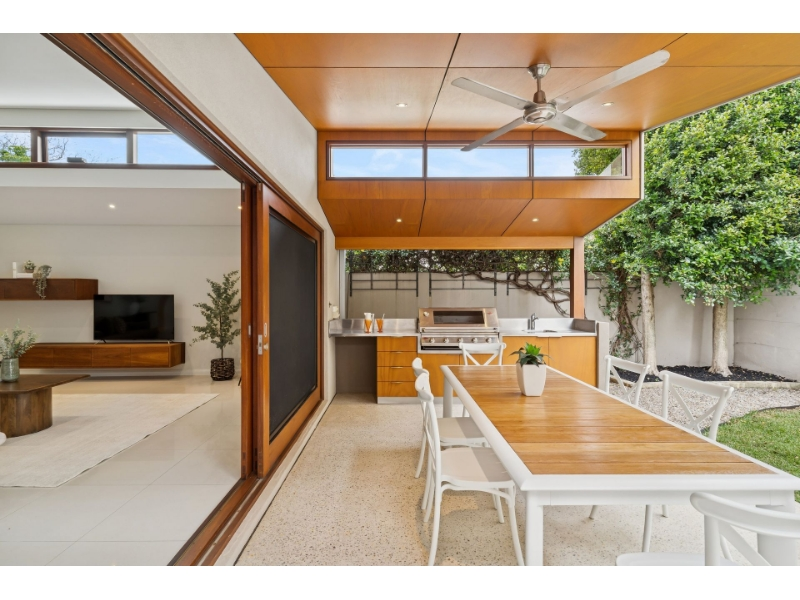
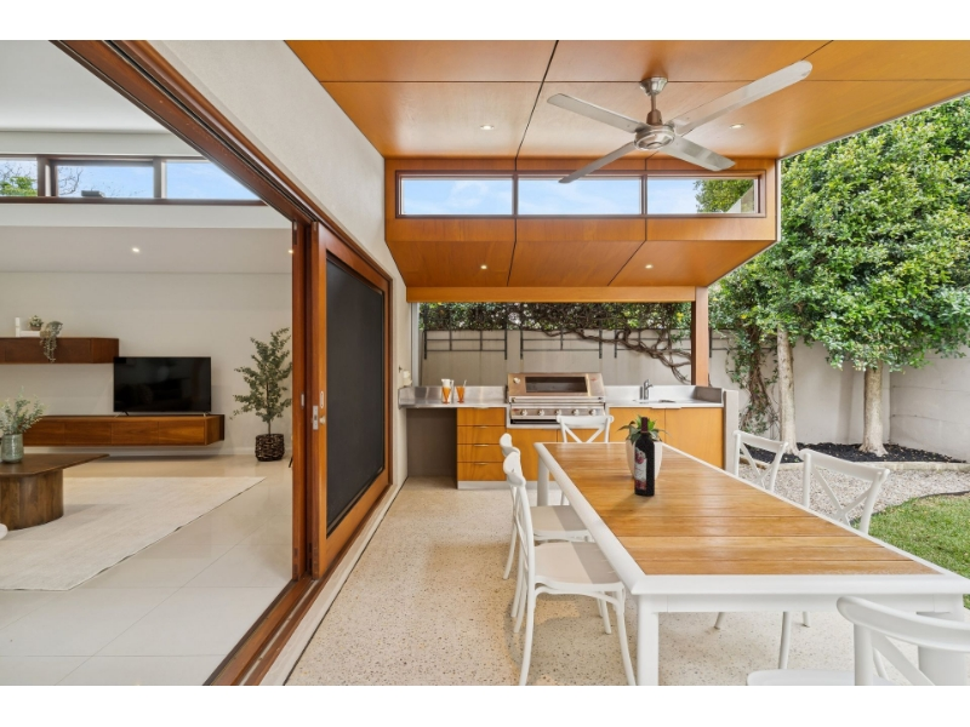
+ wine bottle [633,416,656,497]
